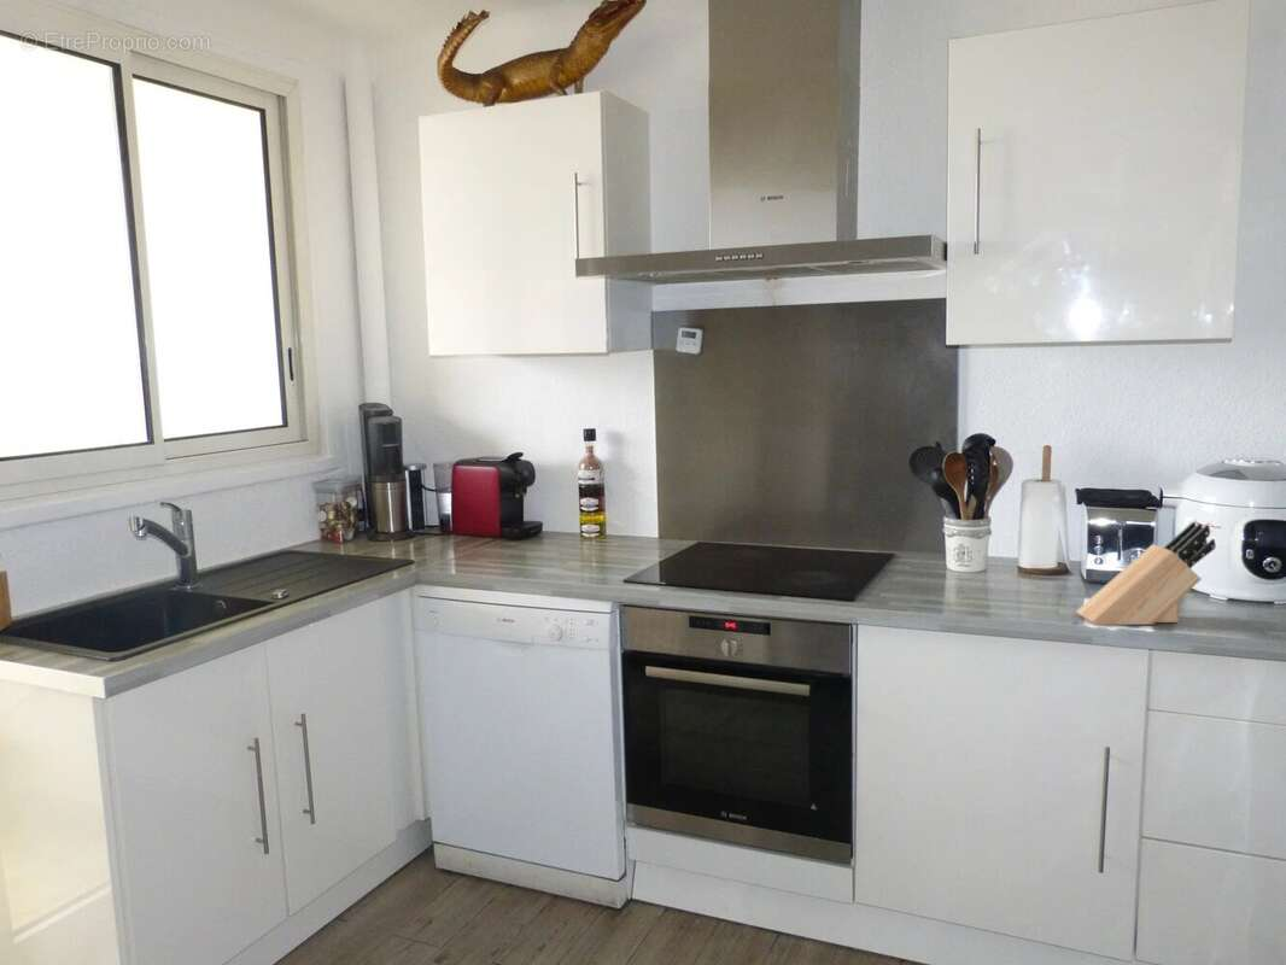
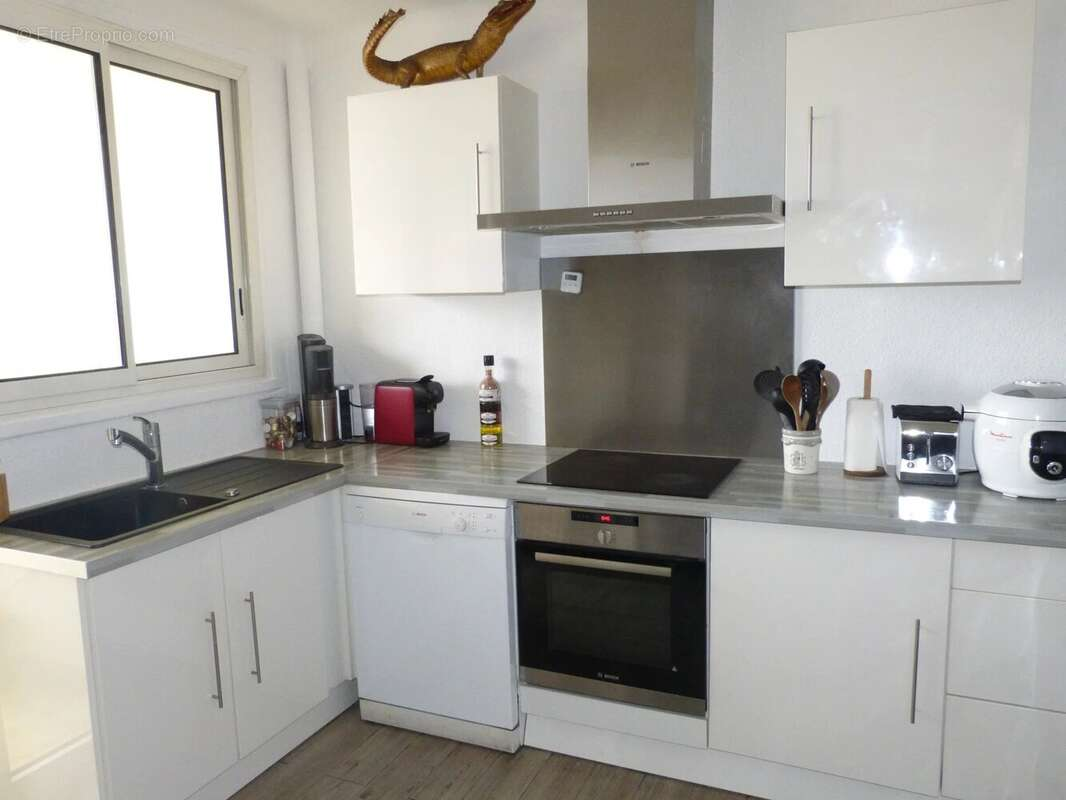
- knife block [1075,521,1217,626]
